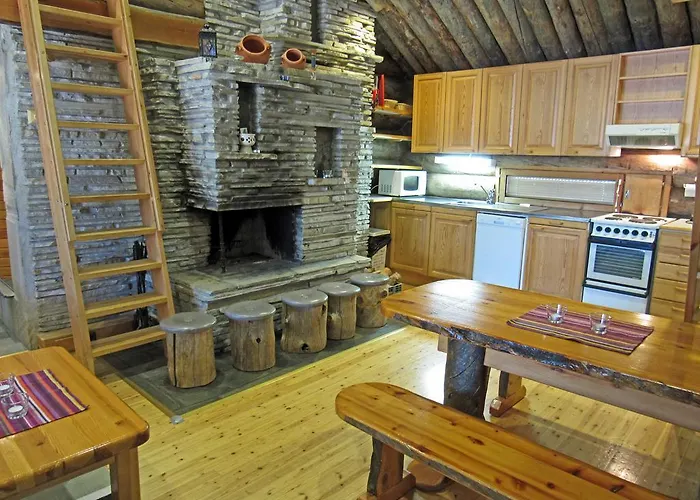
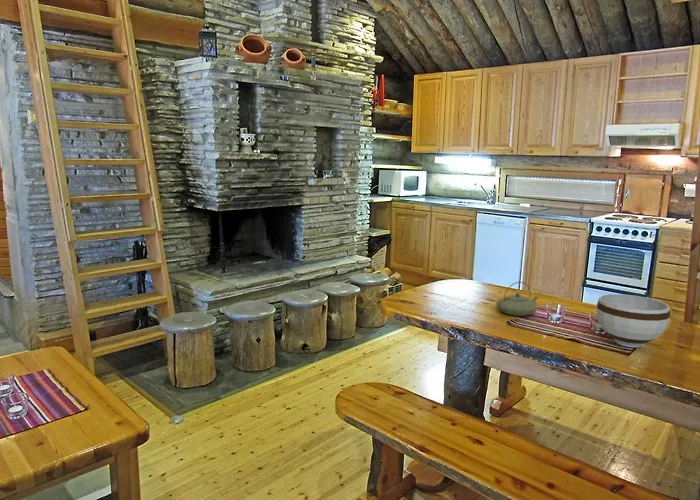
+ teapot [495,281,539,317]
+ bowl [595,293,671,348]
